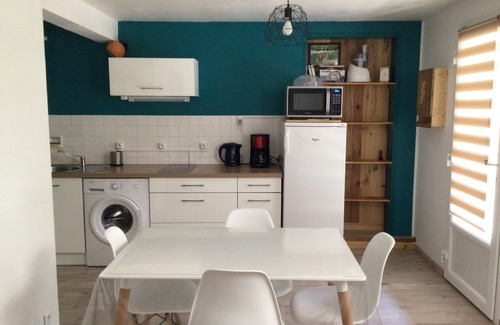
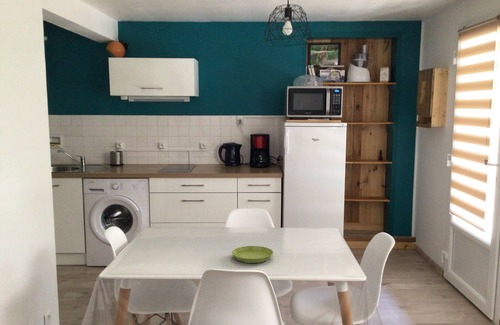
+ saucer [231,245,274,264]
